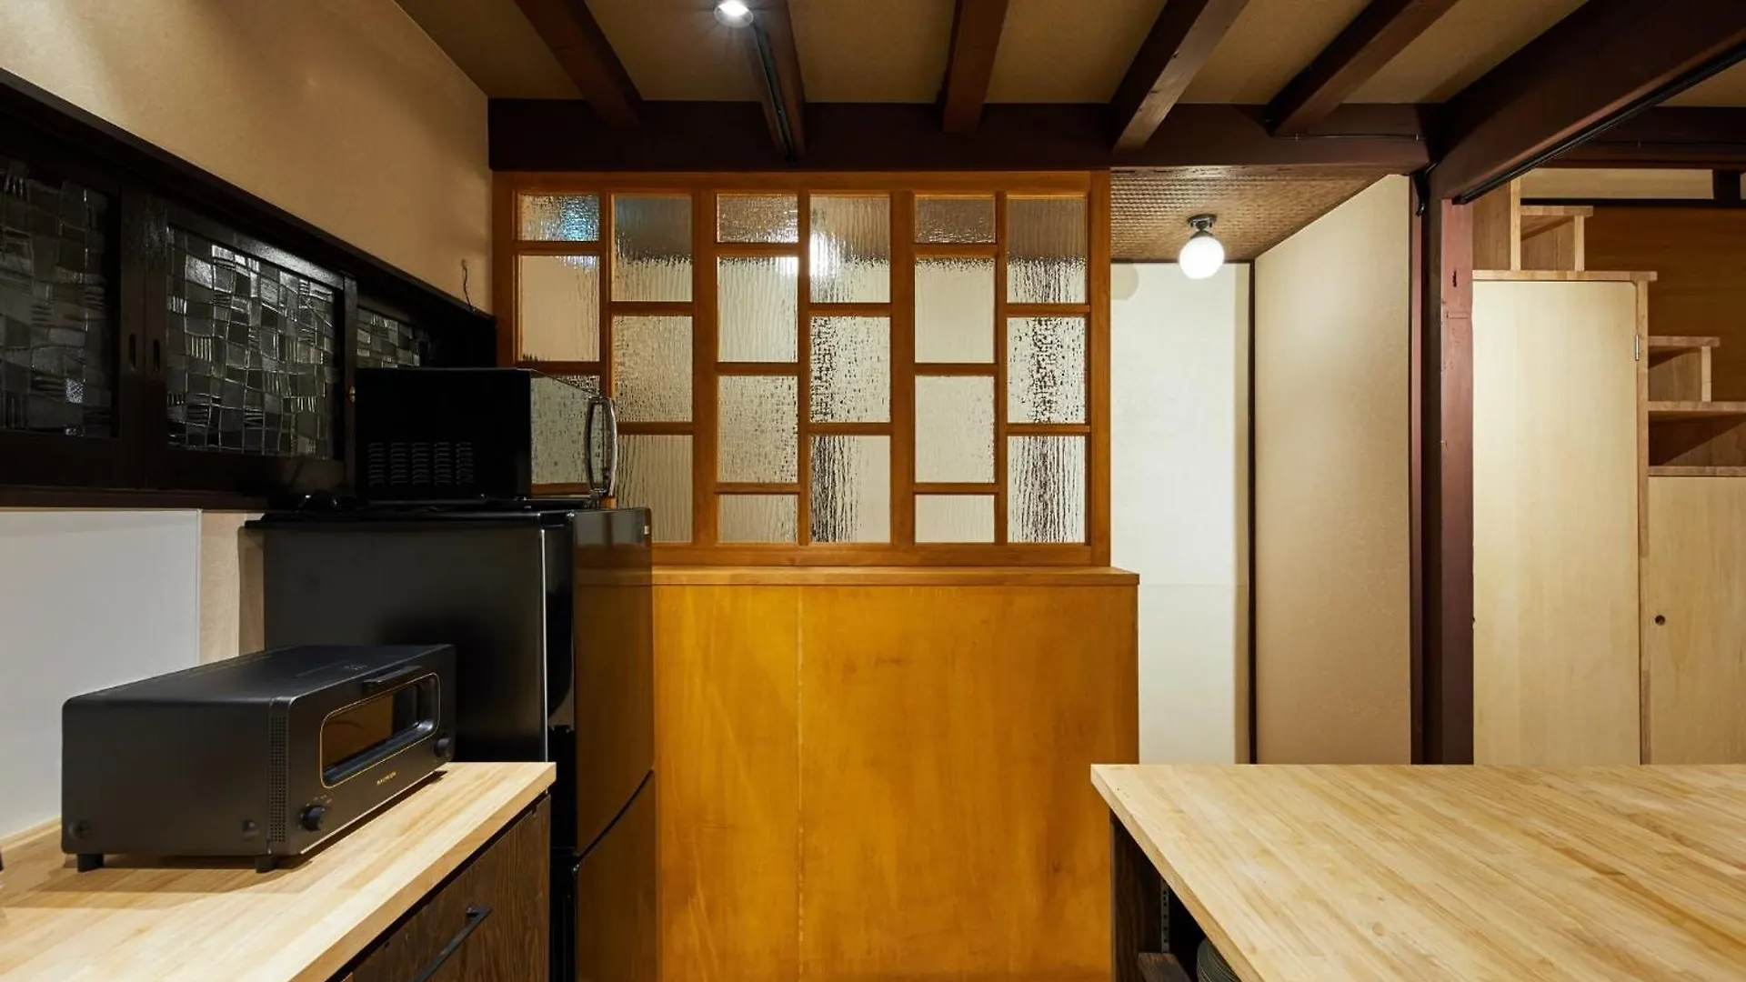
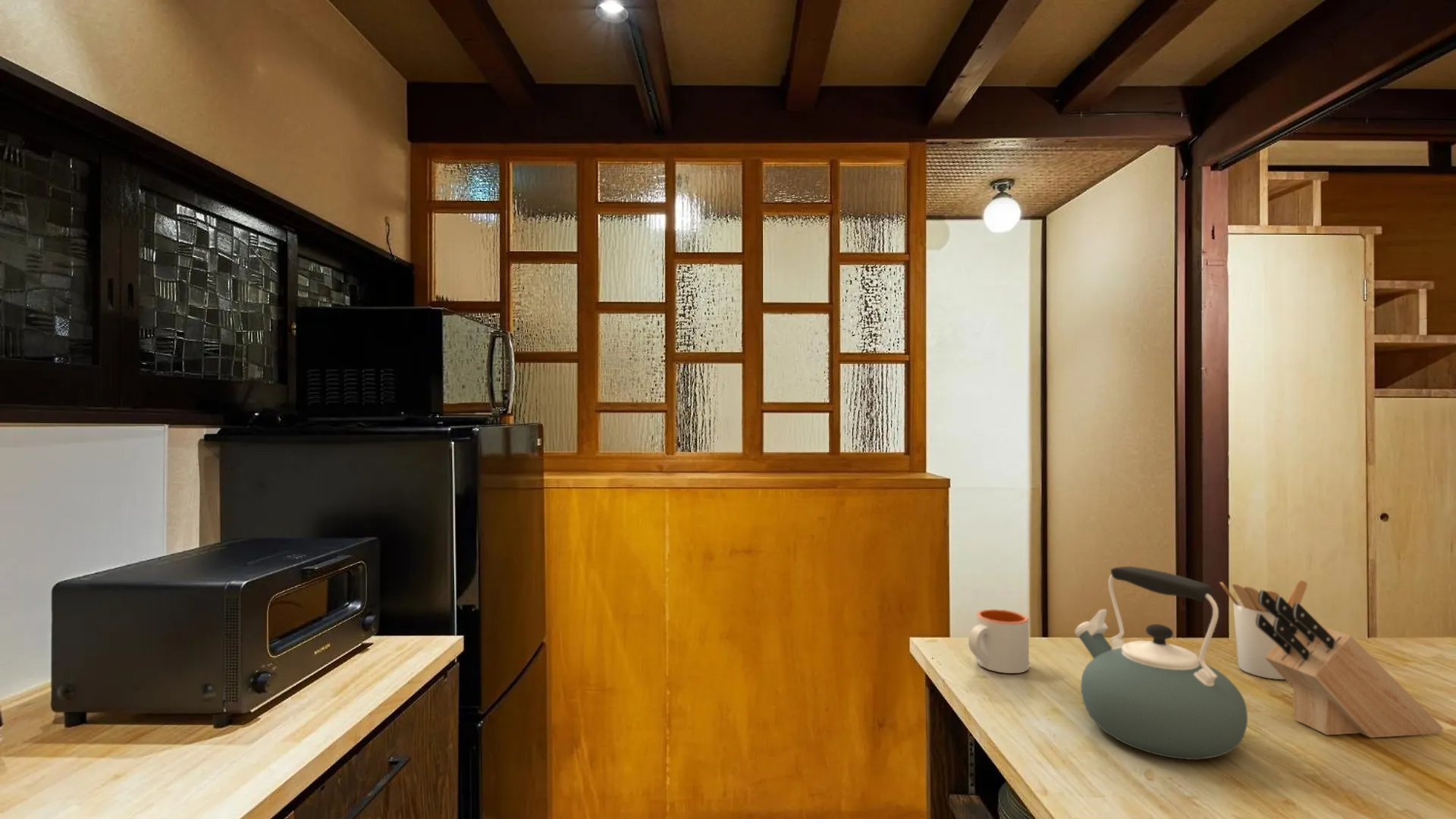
+ utensil holder [1219,579,1308,680]
+ knife block [1256,589,1445,739]
+ mug [968,608,1030,674]
+ kettle [1074,566,1248,761]
